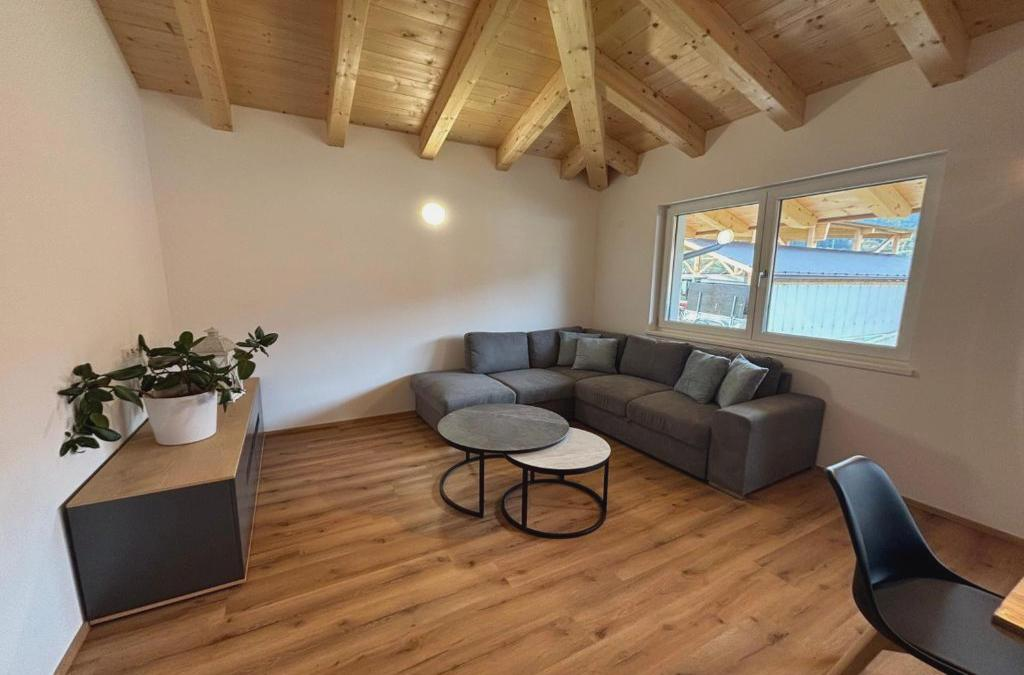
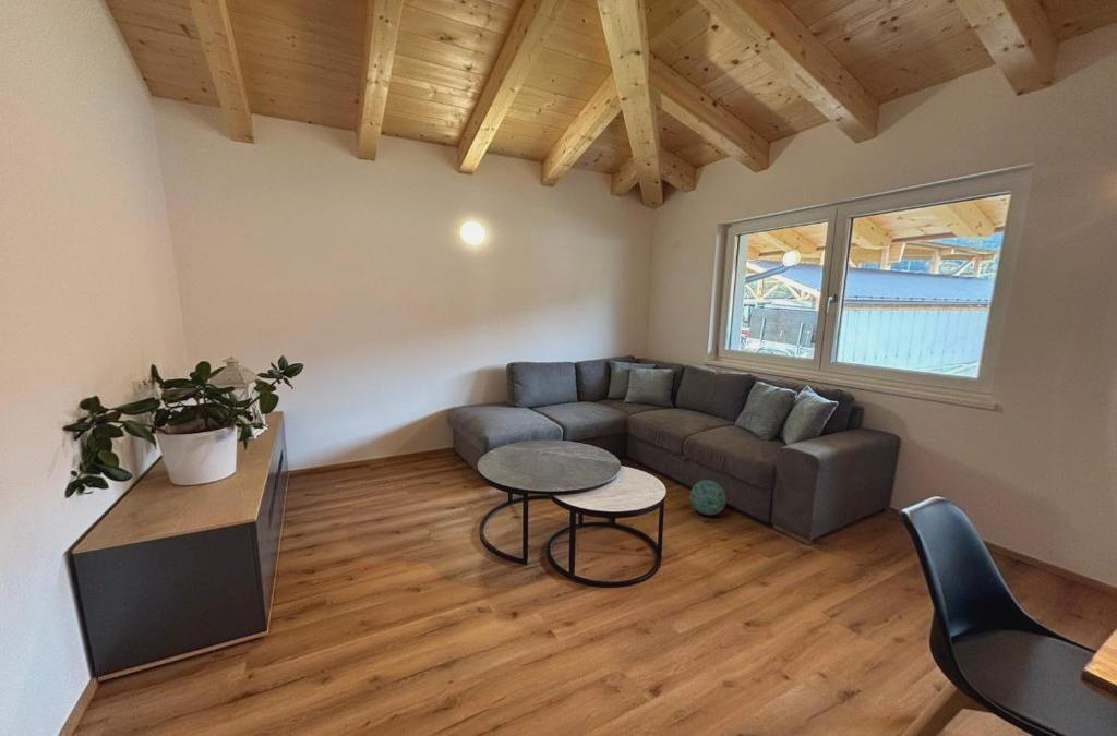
+ ball [689,479,728,516]
